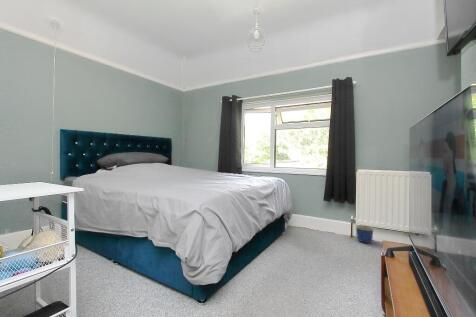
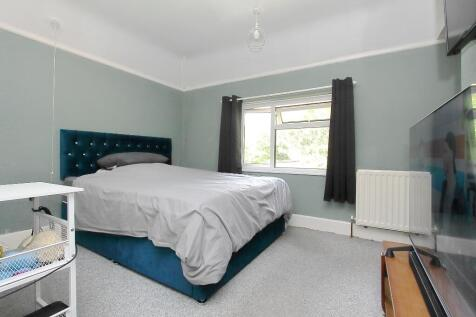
- planter [355,225,374,244]
